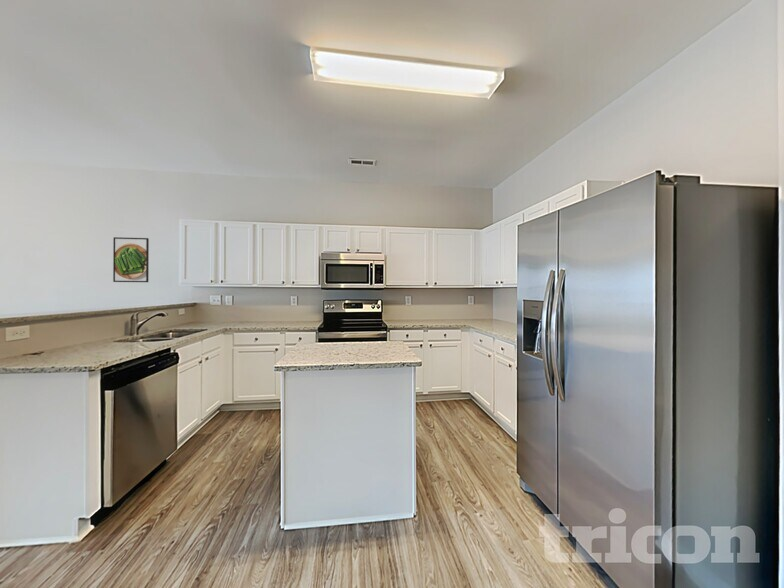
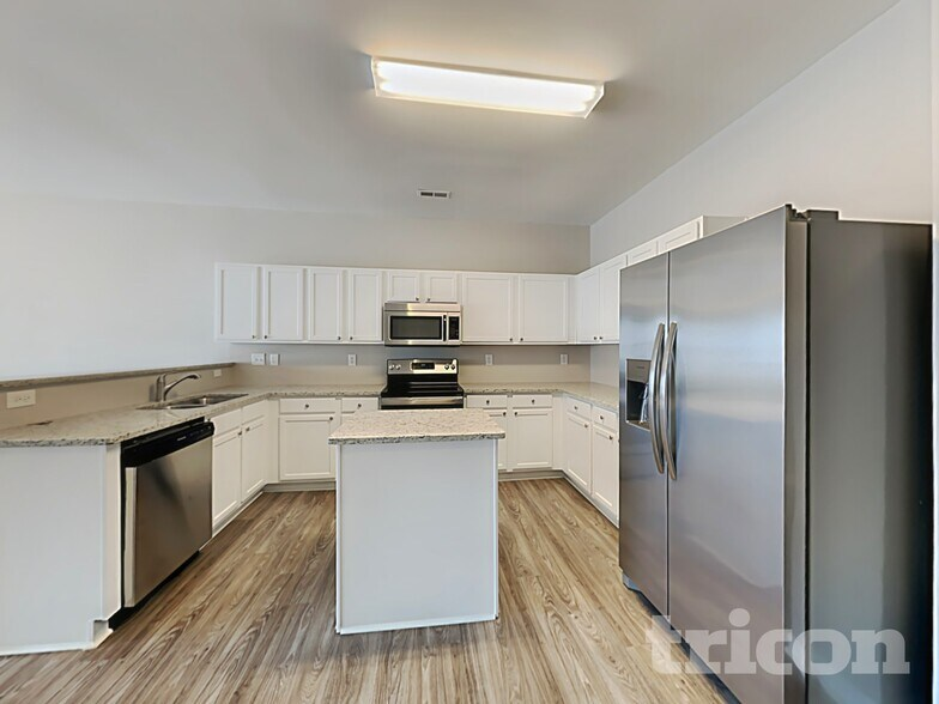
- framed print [112,236,150,283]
